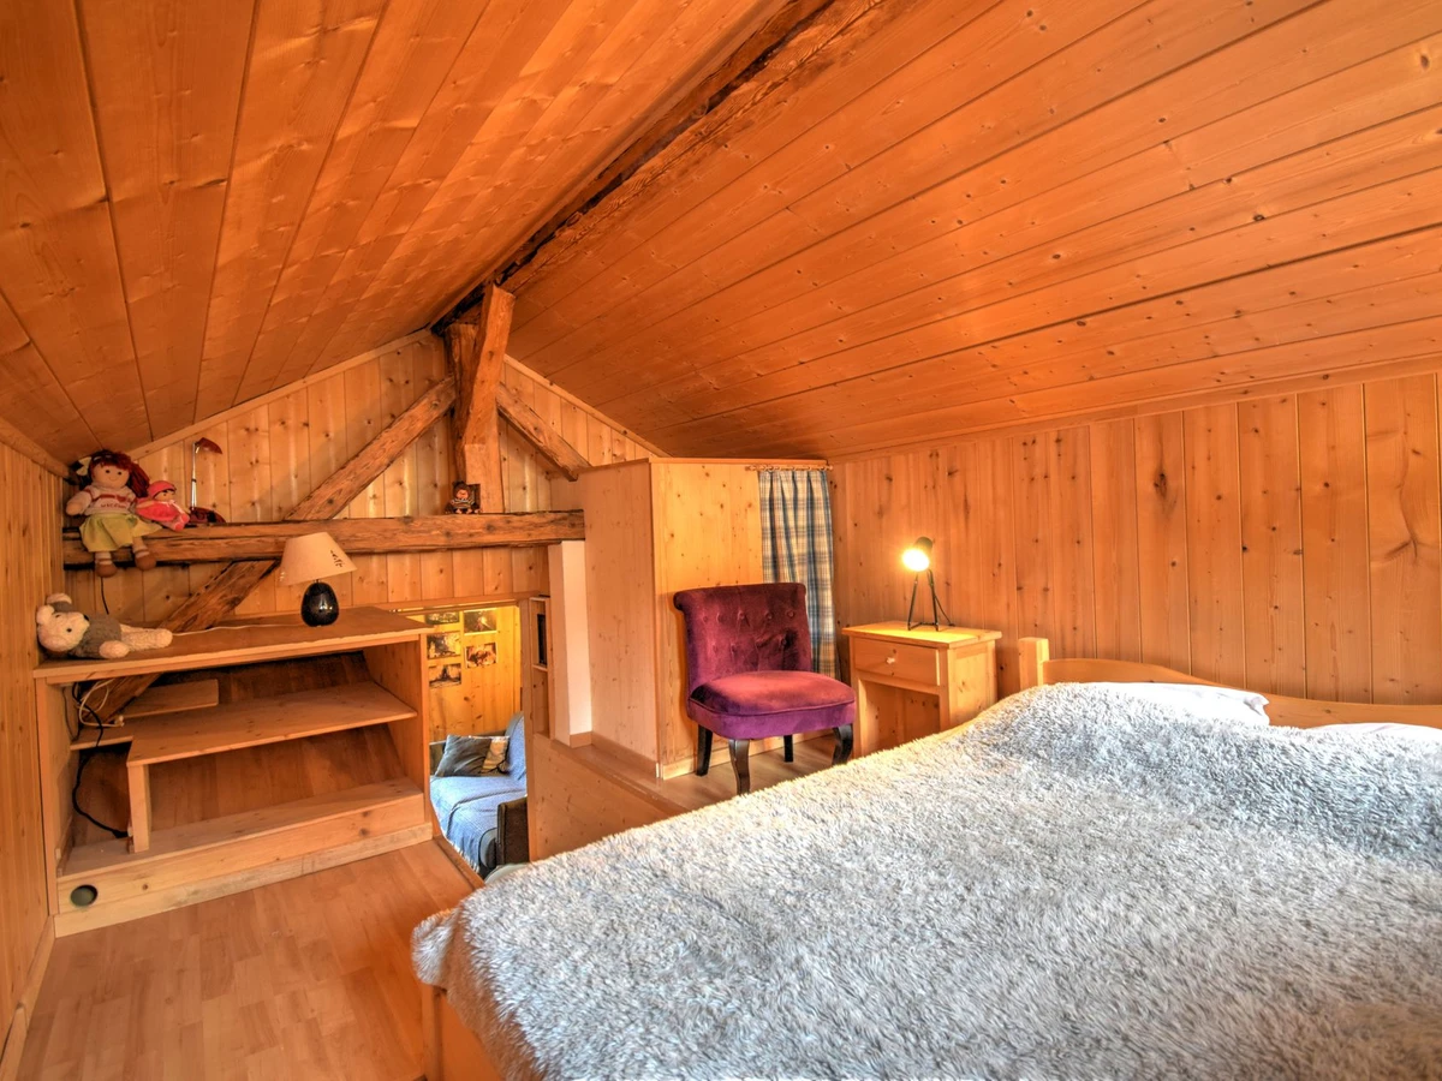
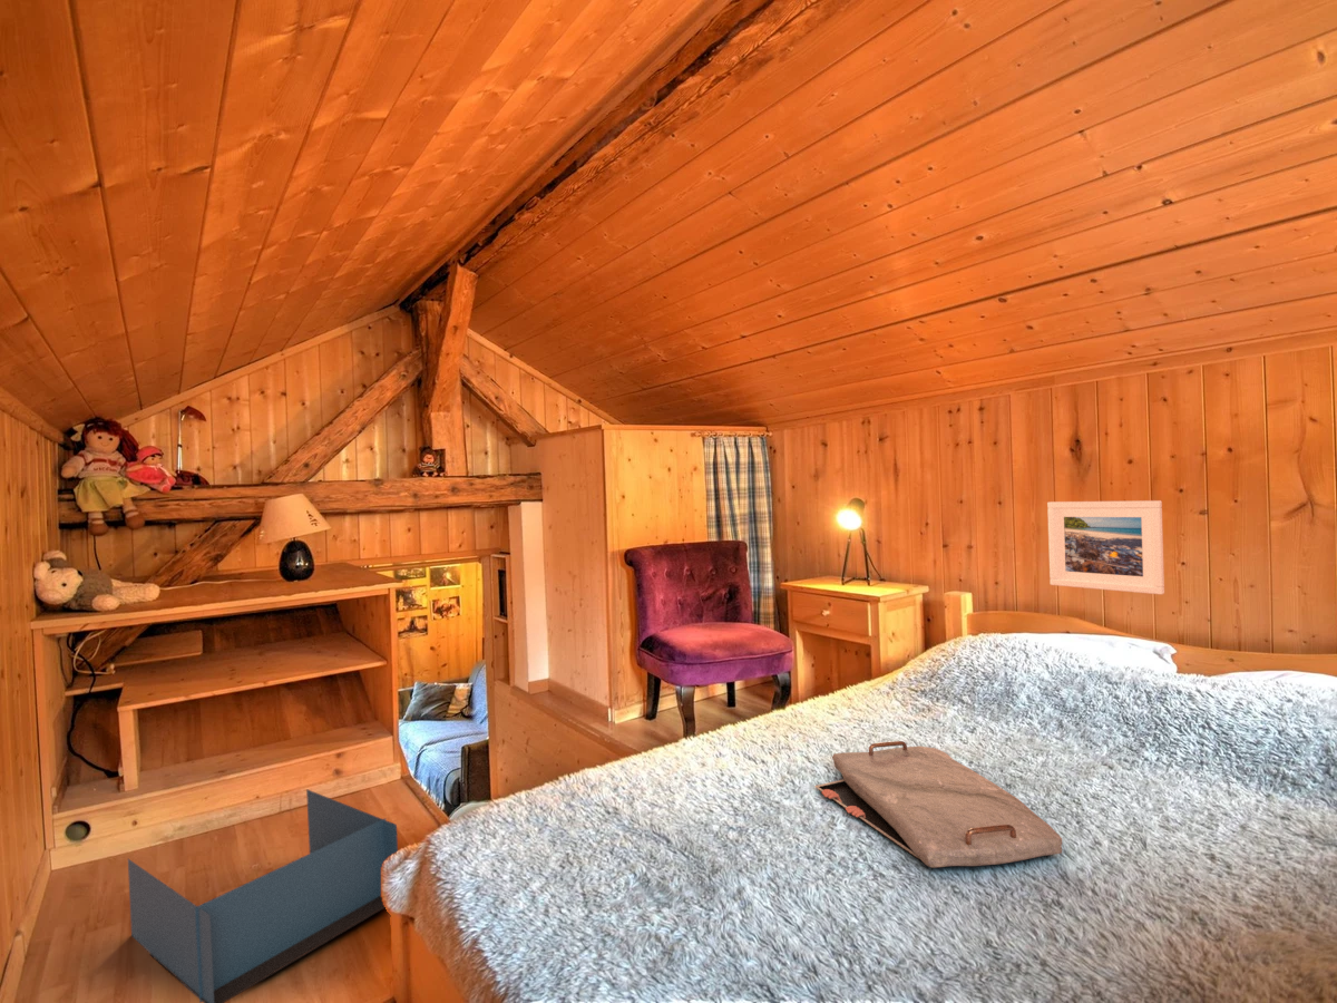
+ storage bin [127,788,399,1003]
+ serving tray [813,740,1063,868]
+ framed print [1046,499,1165,595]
